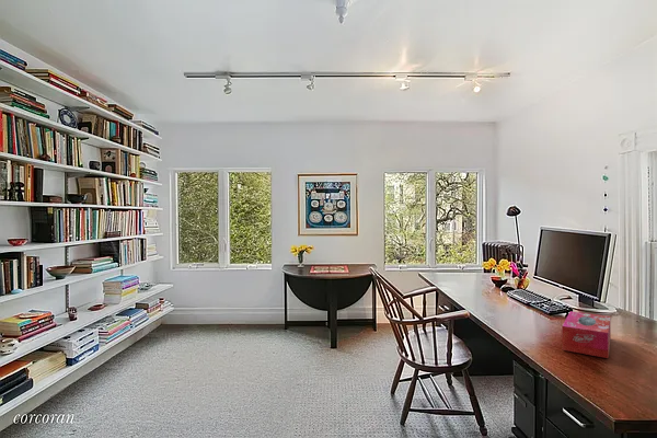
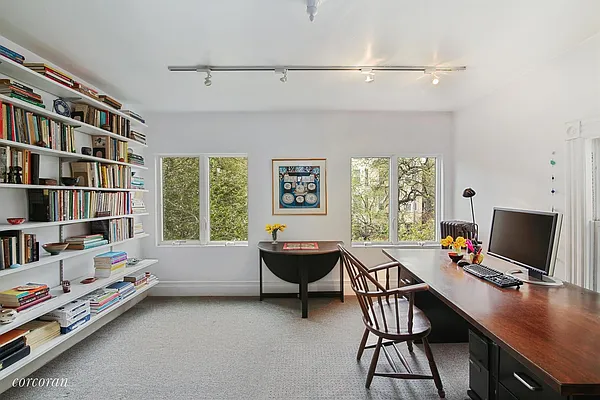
- tissue box [561,310,612,359]
